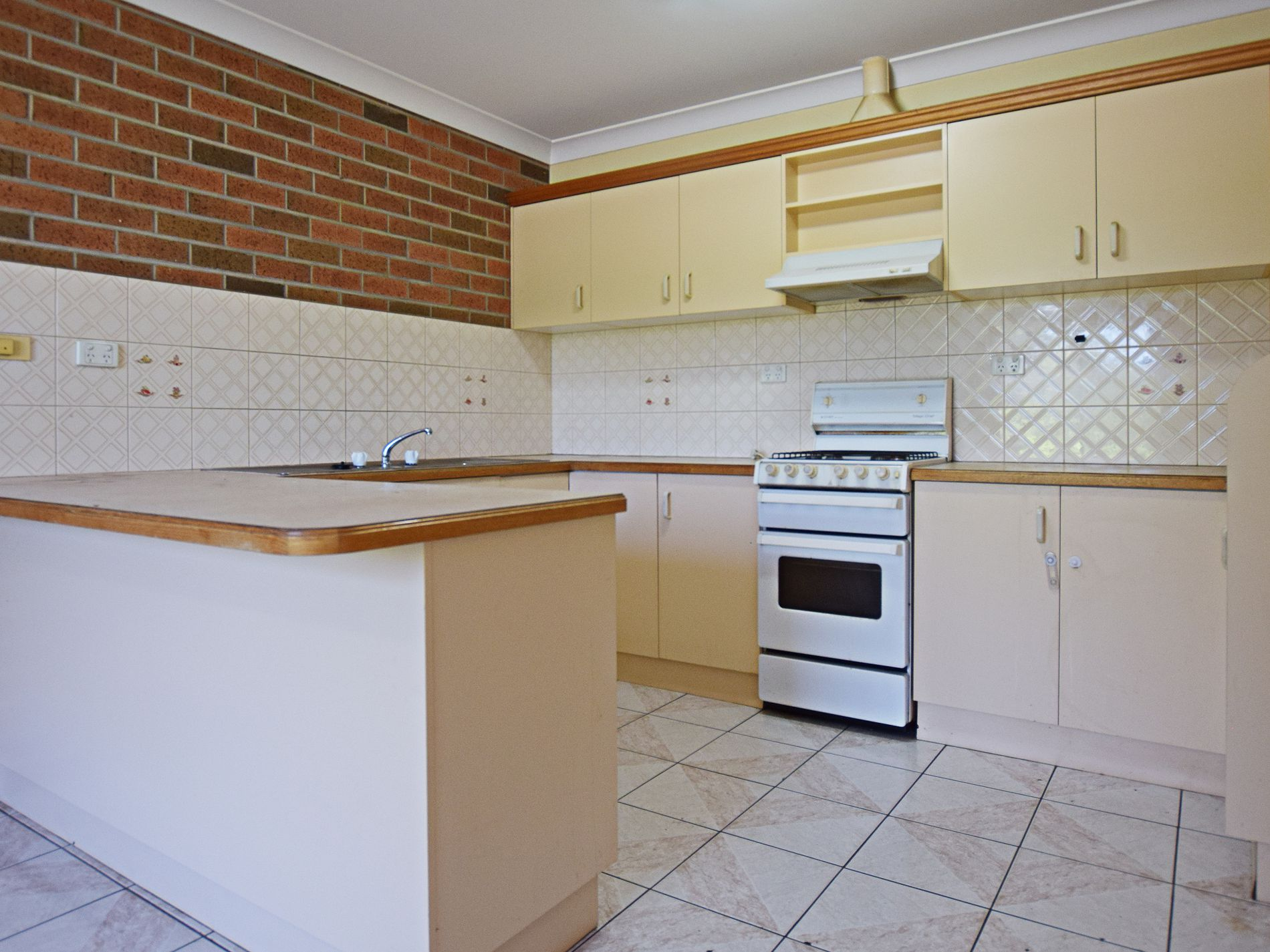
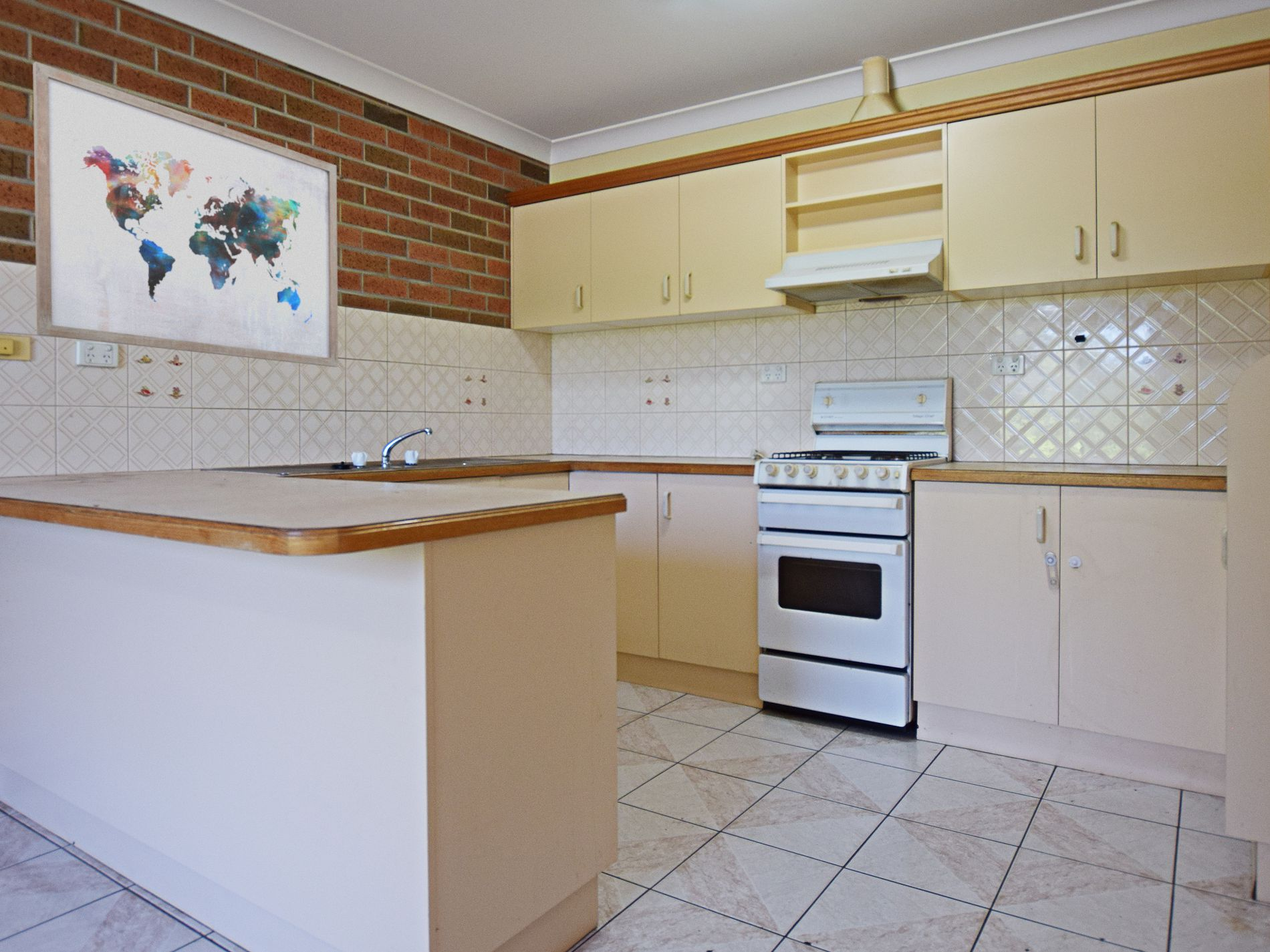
+ wall art [32,61,339,367]
